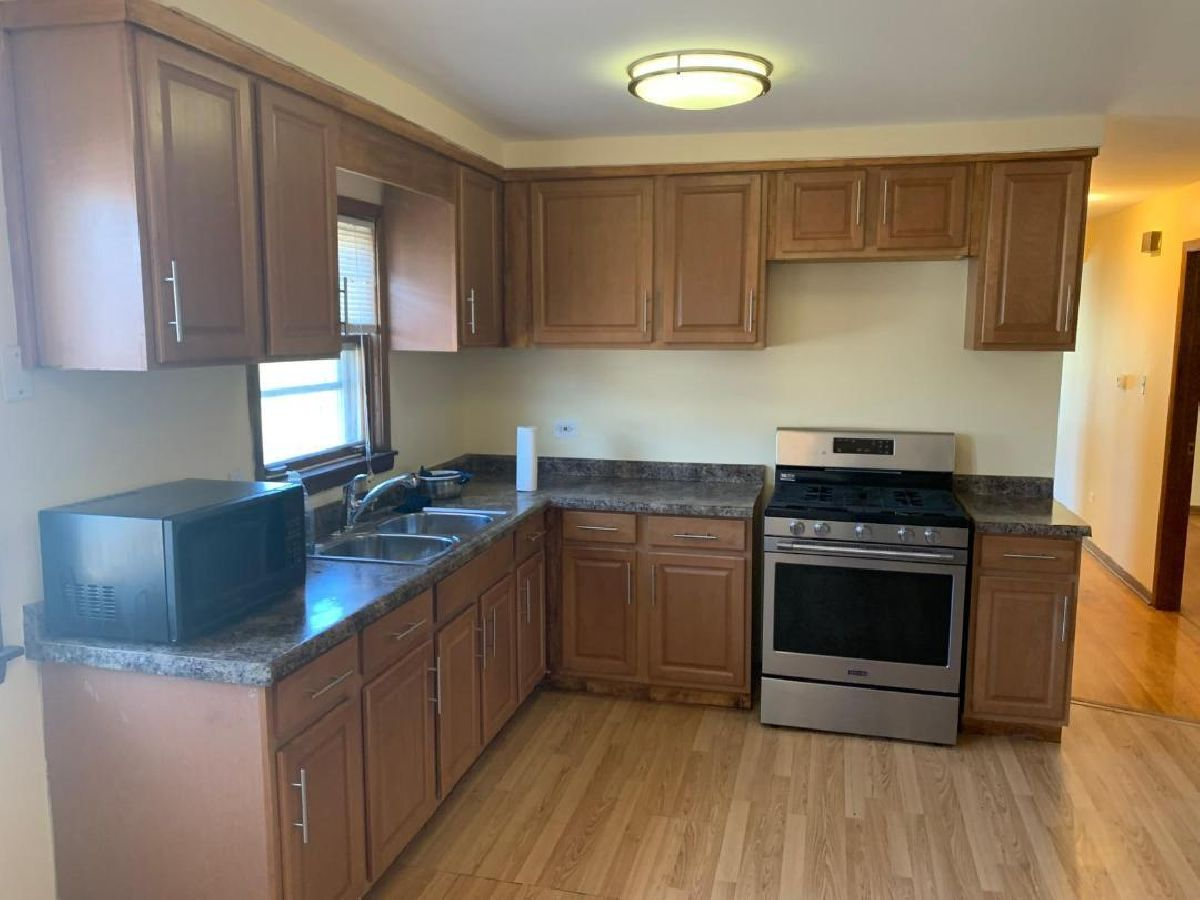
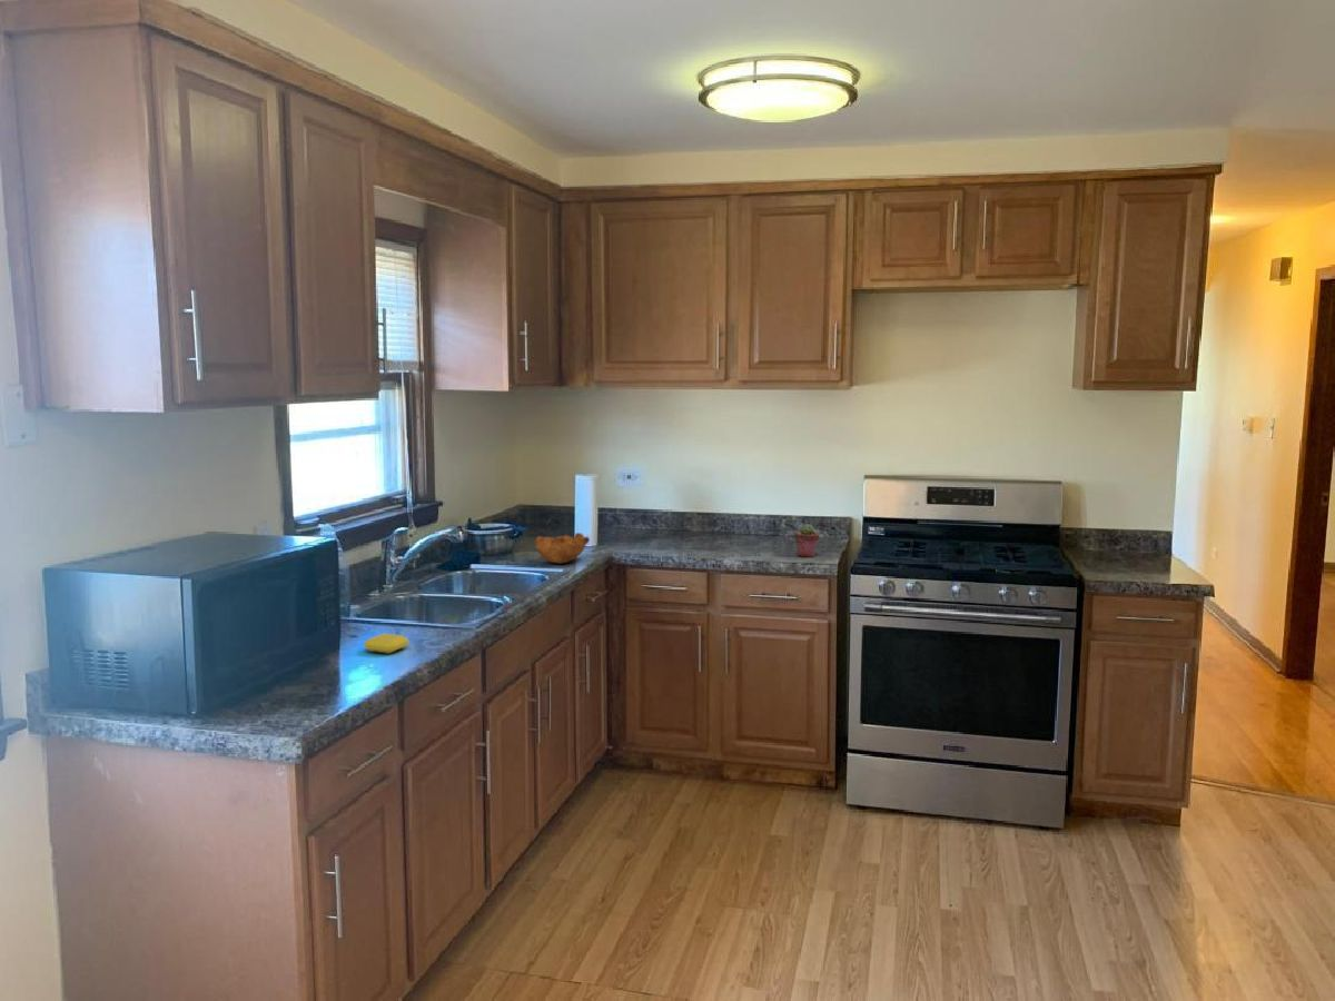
+ potted succulent [793,523,820,558]
+ soap bar [363,633,409,654]
+ bowl [534,532,591,565]
